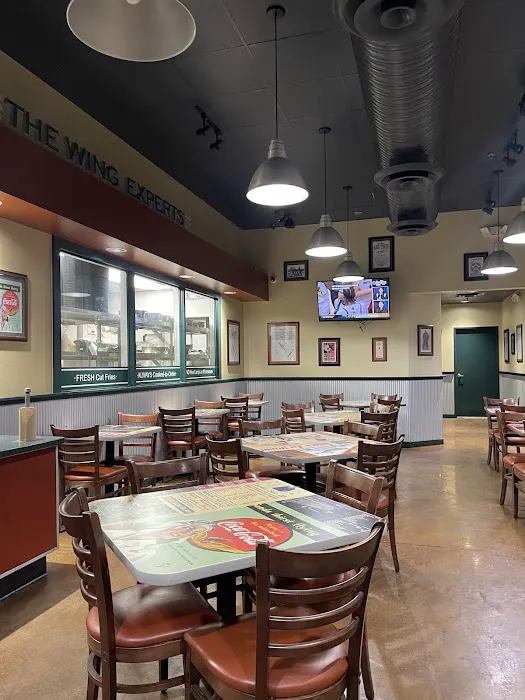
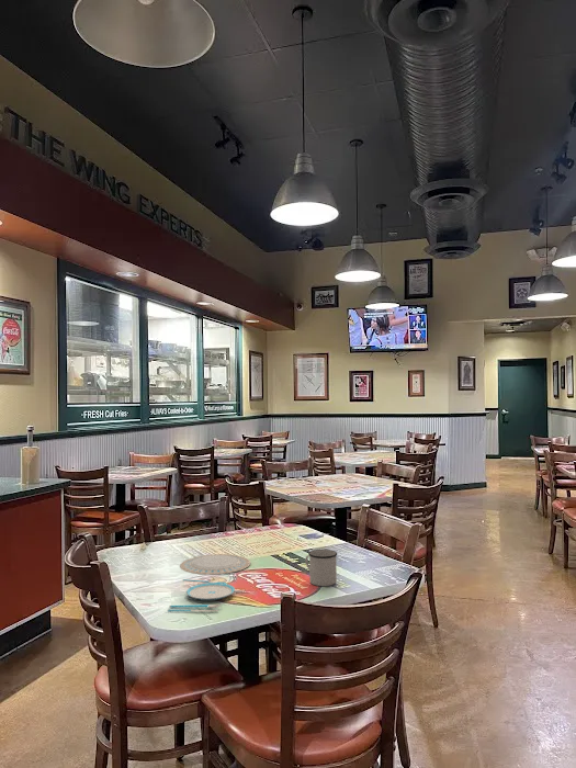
+ mug [304,549,338,587]
+ plate [167,578,236,612]
+ chinaware [179,553,251,576]
